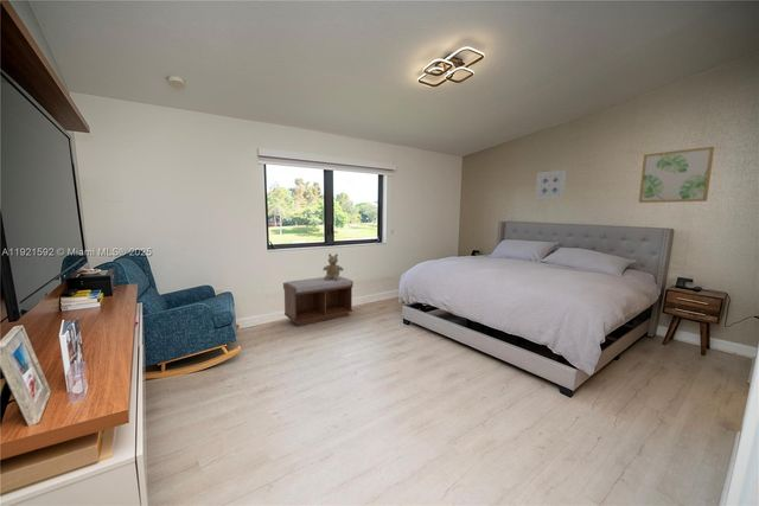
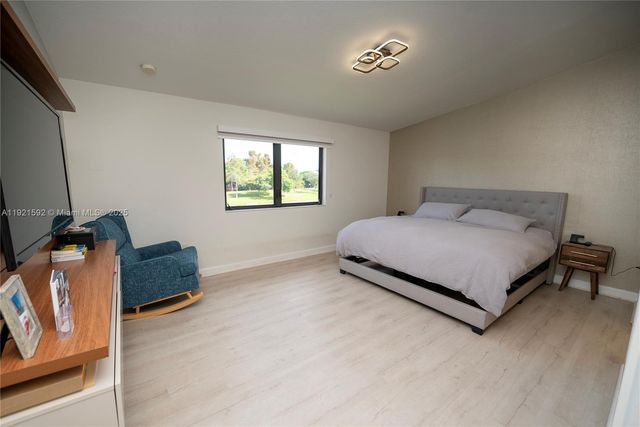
- bench [282,275,355,327]
- wall art [534,168,567,200]
- wall art [638,146,715,204]
- teddy bear [321,252,344,280]
